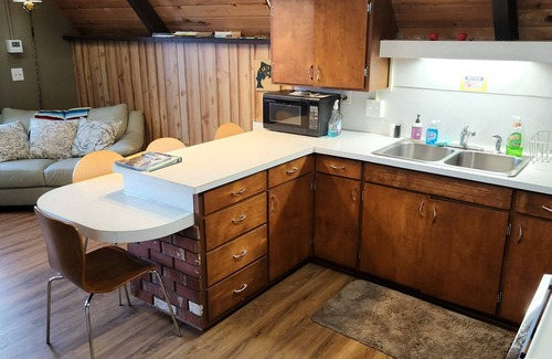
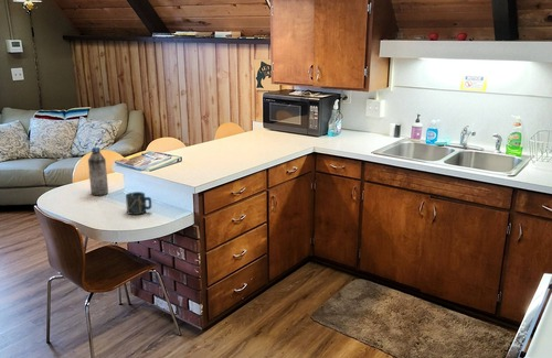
+ cup [125,191,152,216]
+ water bottle [87,147,109,196]
